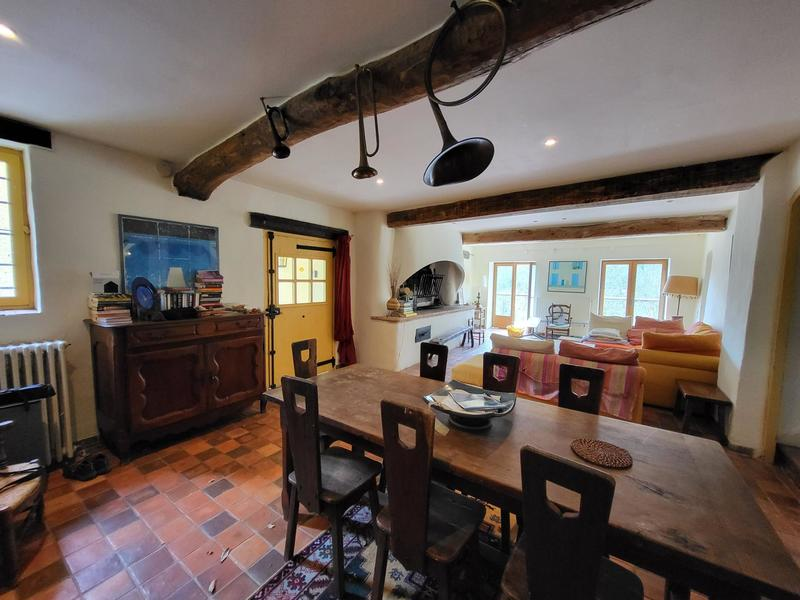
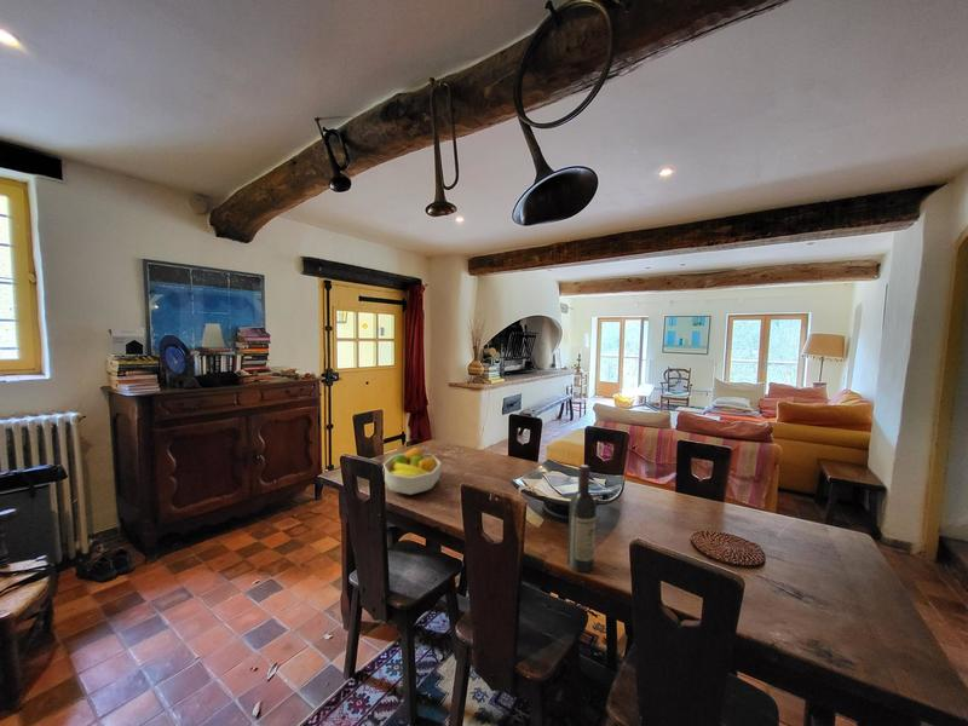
+ fruit bowl [381,446,443,496]
+ wine bottle [566,463,598,574]
